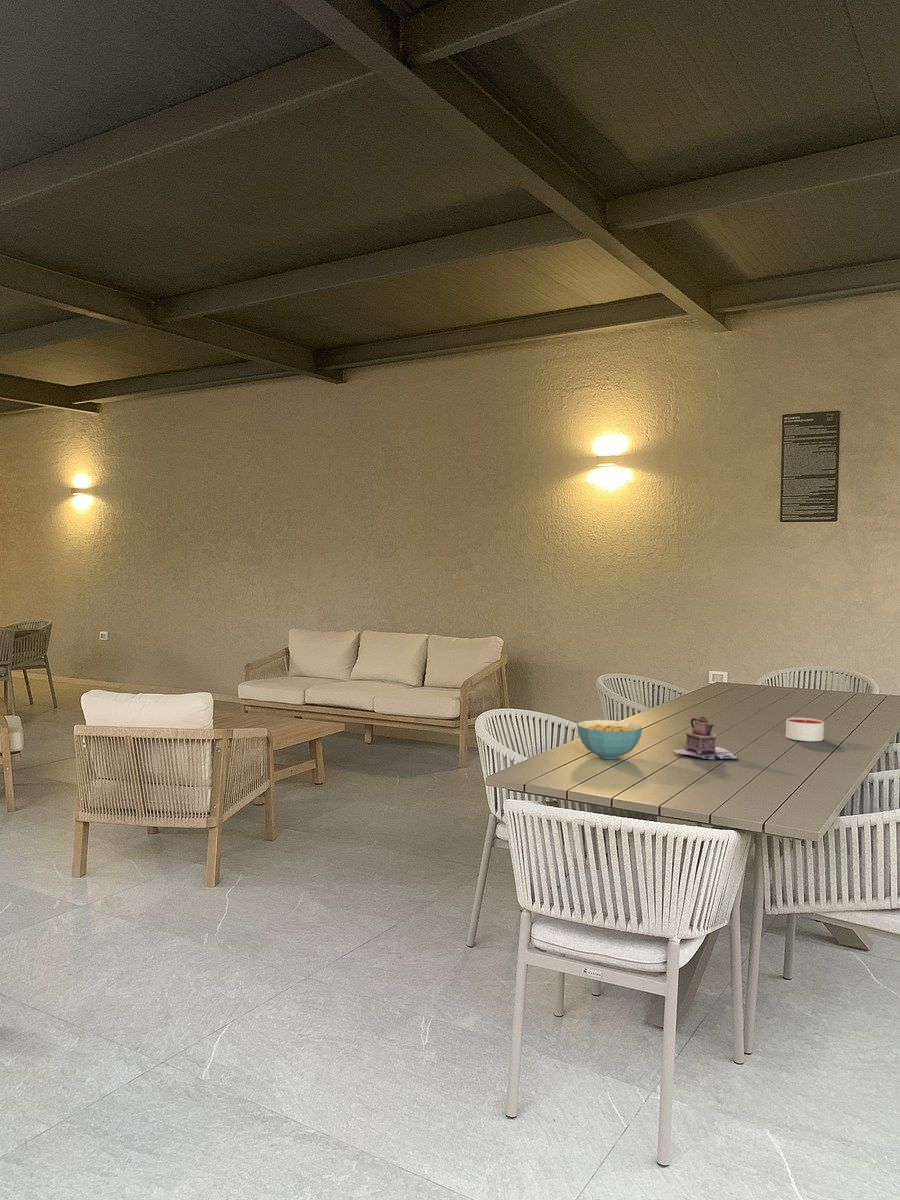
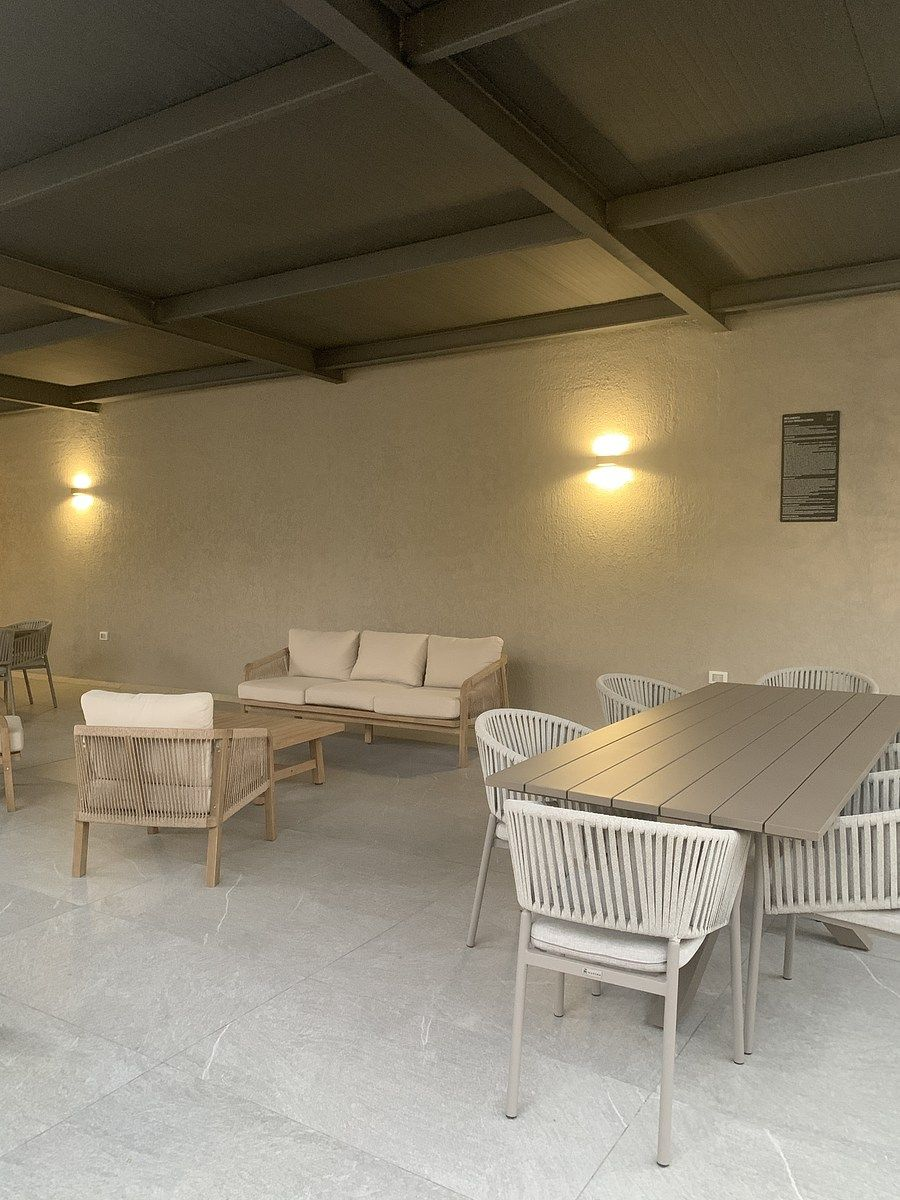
- teapot [672,716,739,760]
- candle [785,717,825,742]
- cereal bowl [576,719,643,760]
